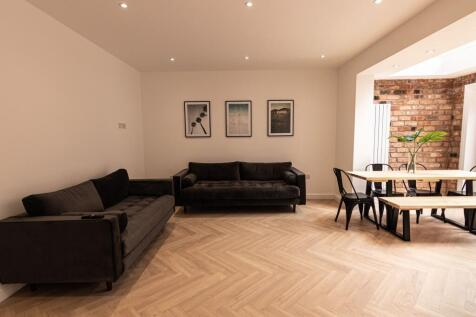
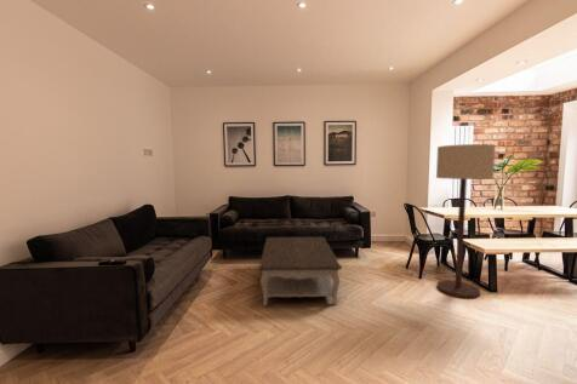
+ floor lamp [435,143,496,299]
+ coffee table [257,236,343,308]
